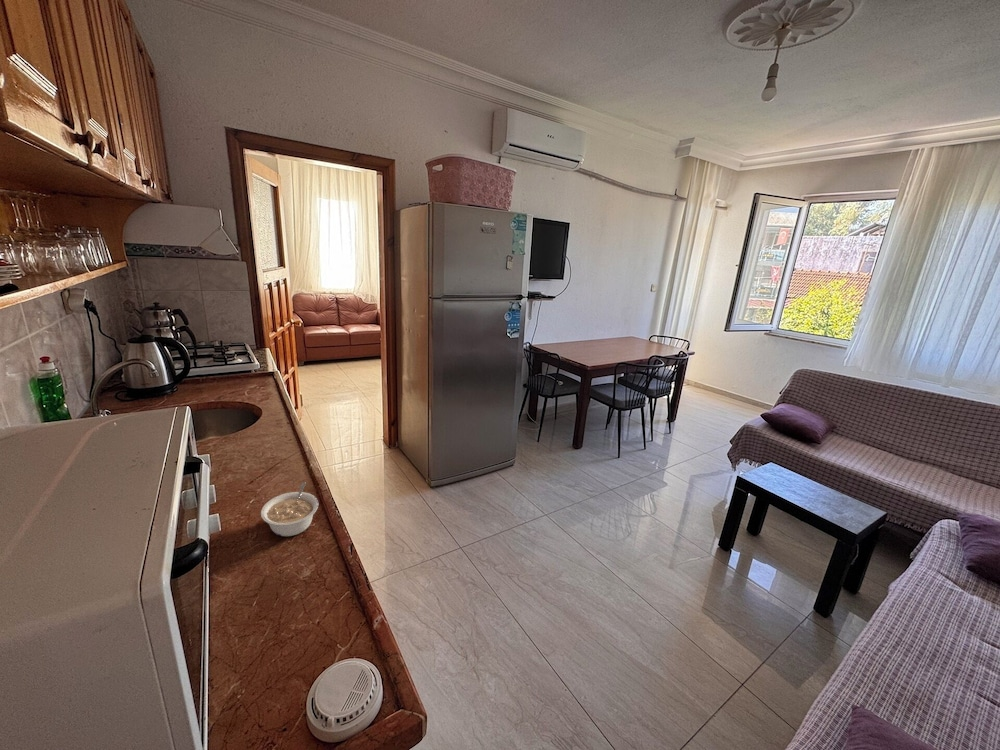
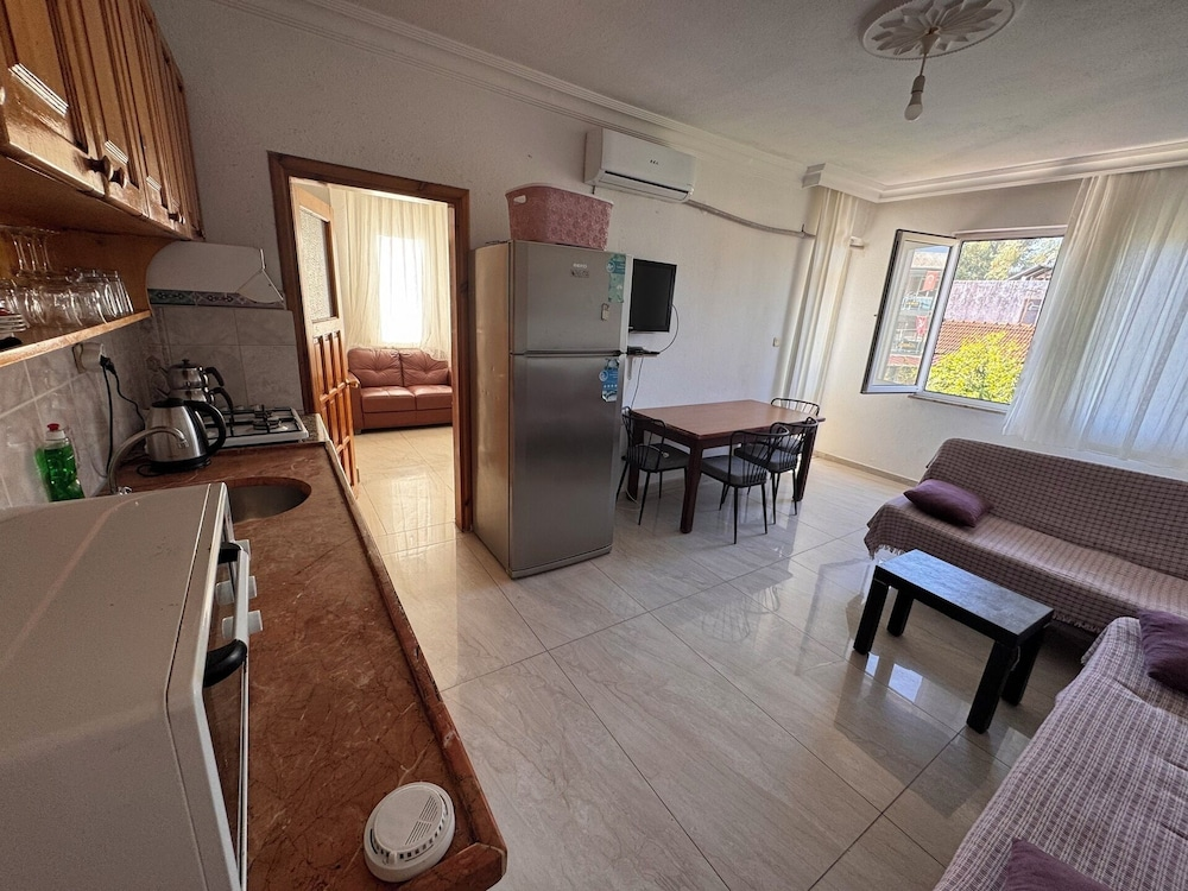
- legume [260,481,319,537]
